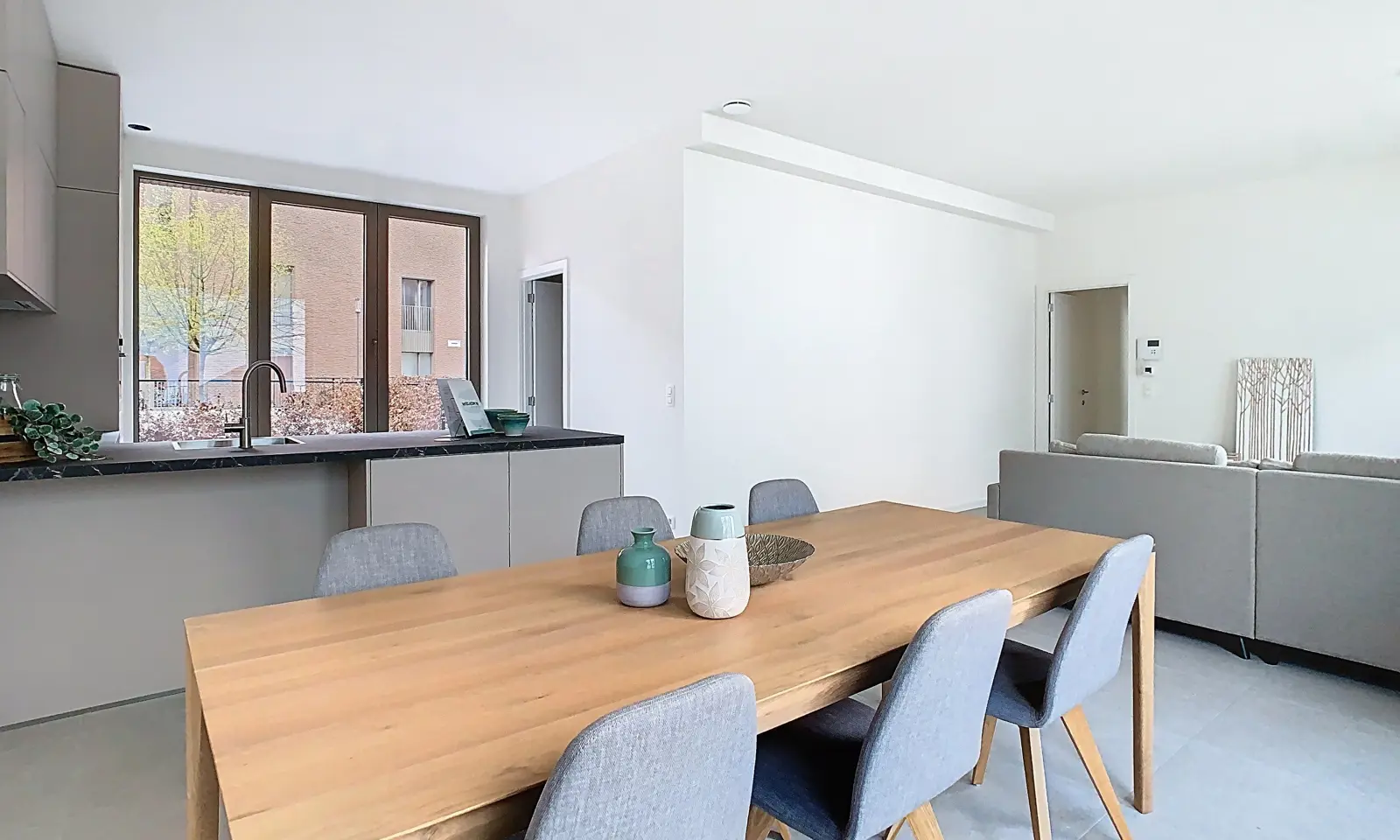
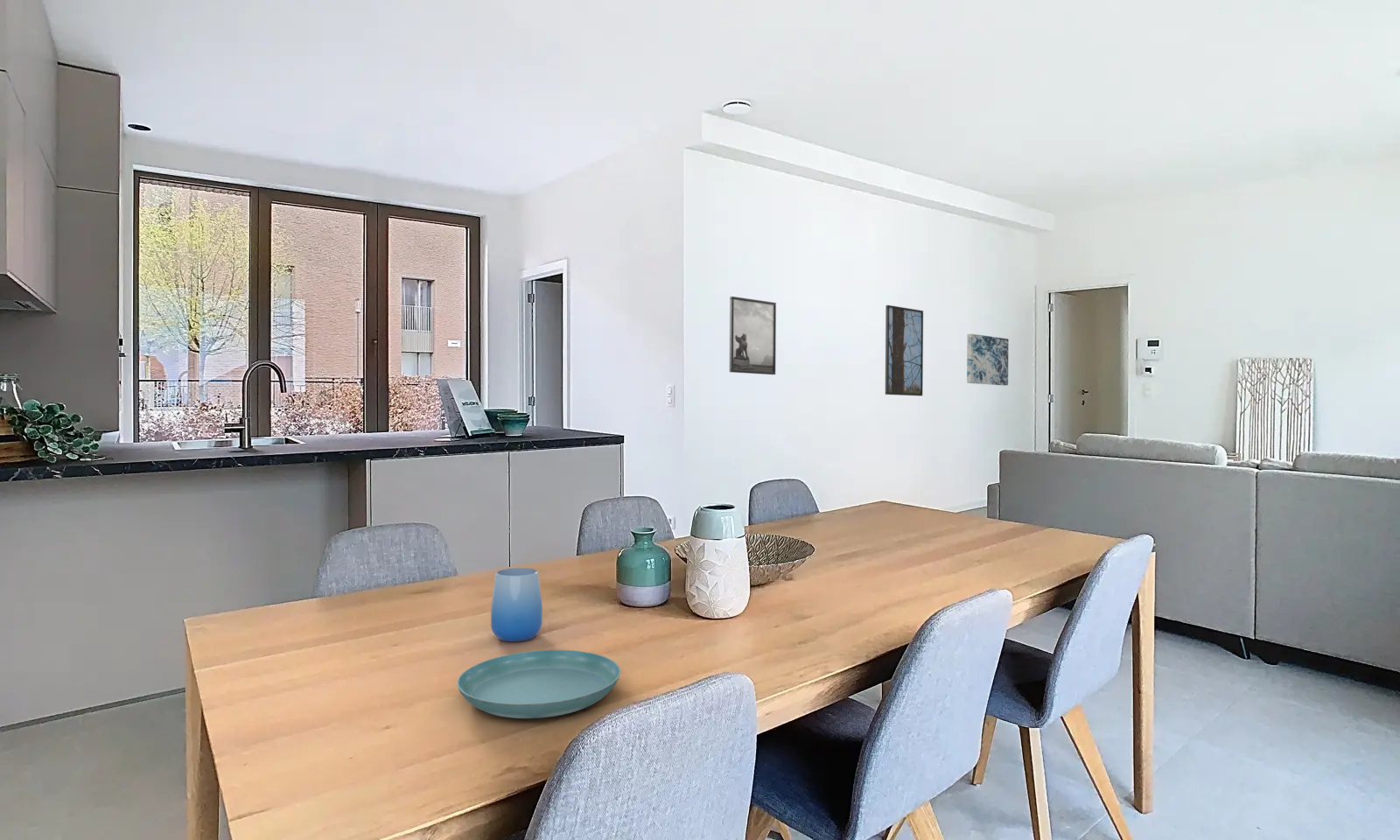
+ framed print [885,304,924,396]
+ saucer [456,649,621,719]
+ wall art [966,333,1010,386]
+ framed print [729,296,777,375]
+ cup [490,567,543,642]
